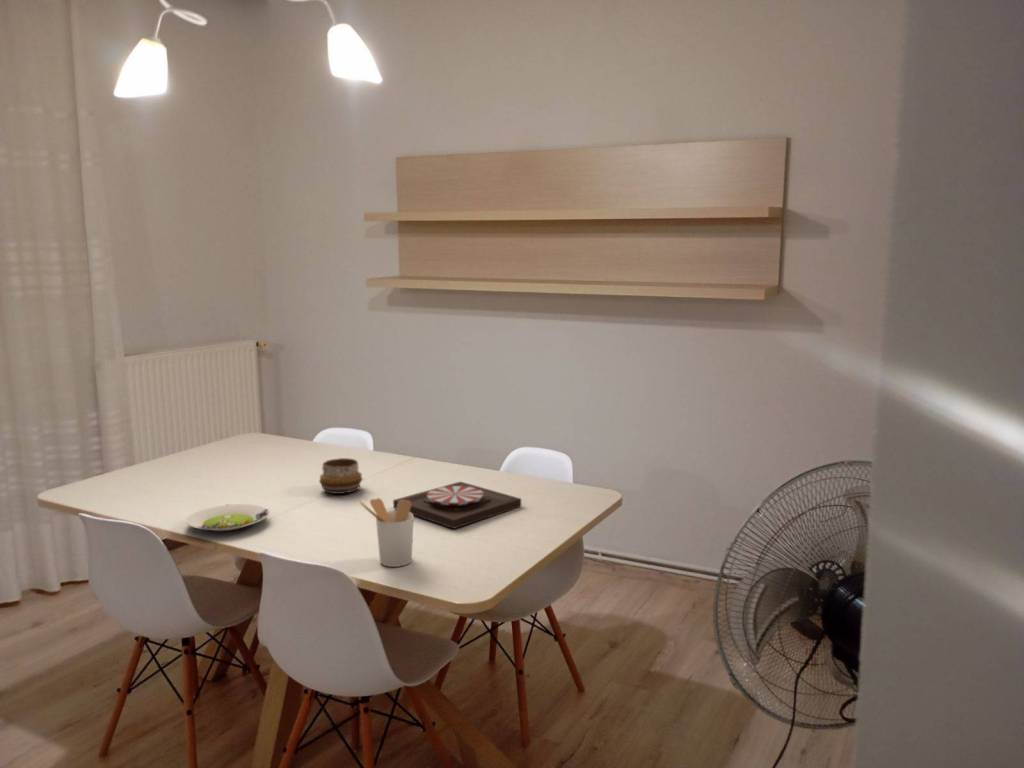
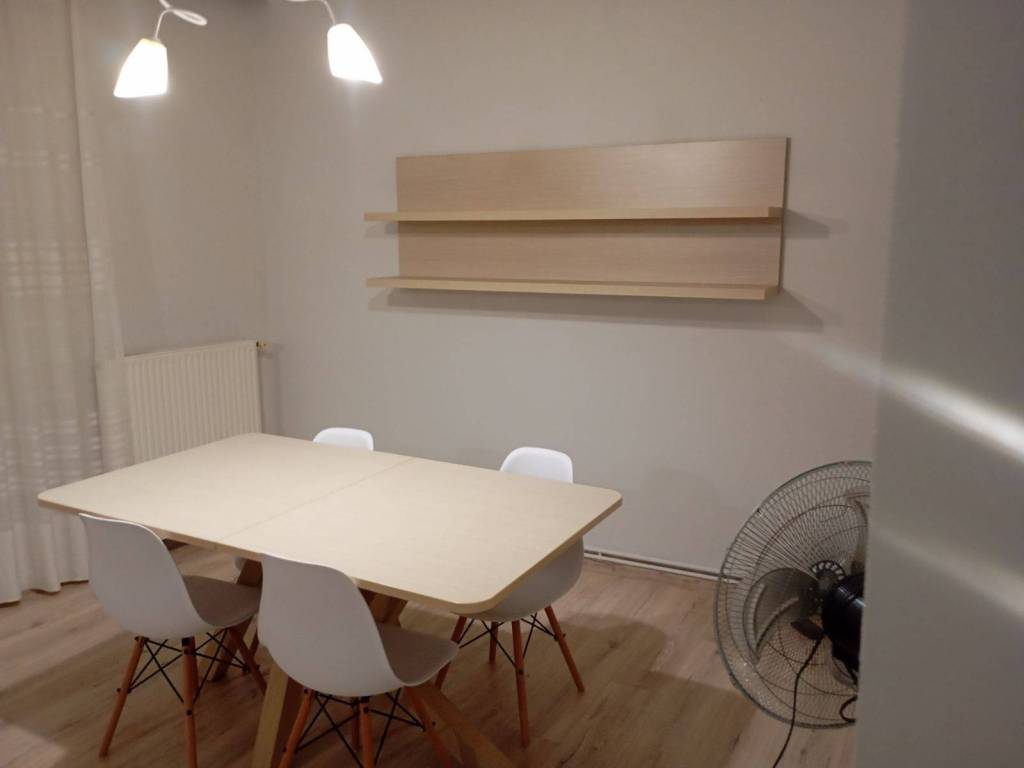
- salad plate [185,503,270,532]
- decorative bowl [318,457,363,495]
- utensil holder [359,497,415,568]
- plate [392,481,522,530]
